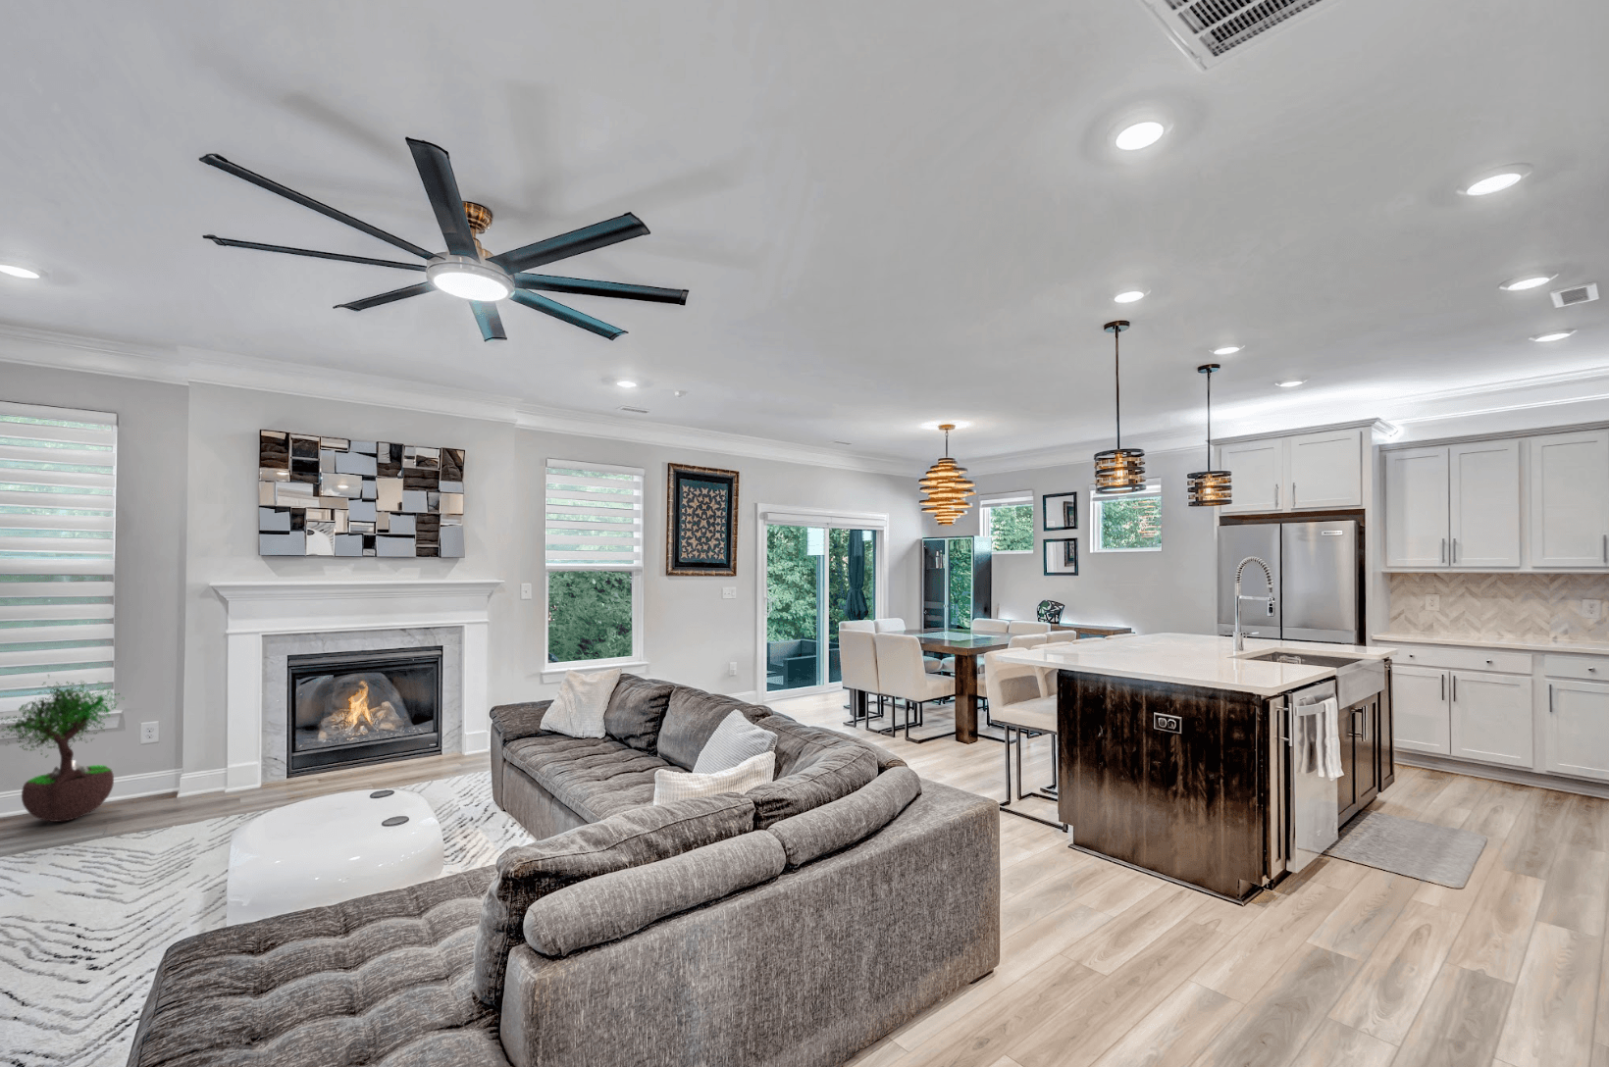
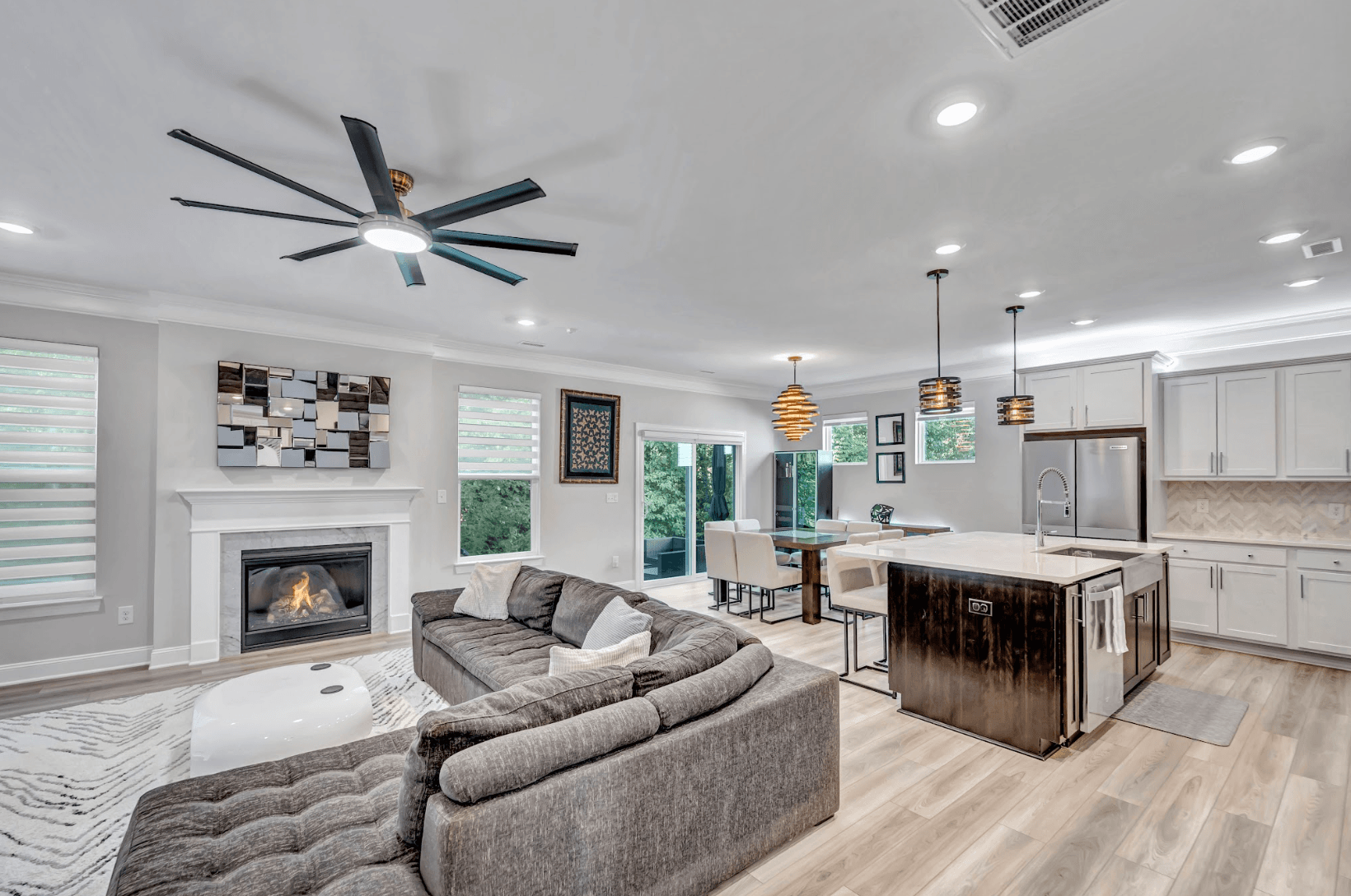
- potted tree [0,674,125,823]
